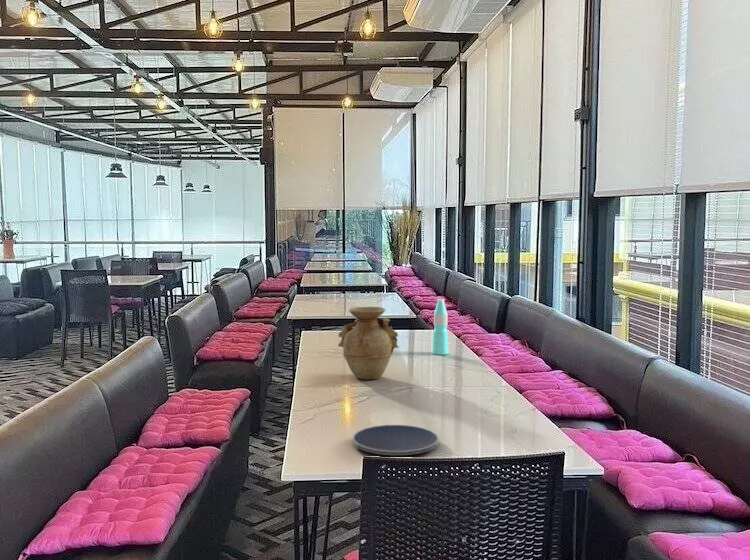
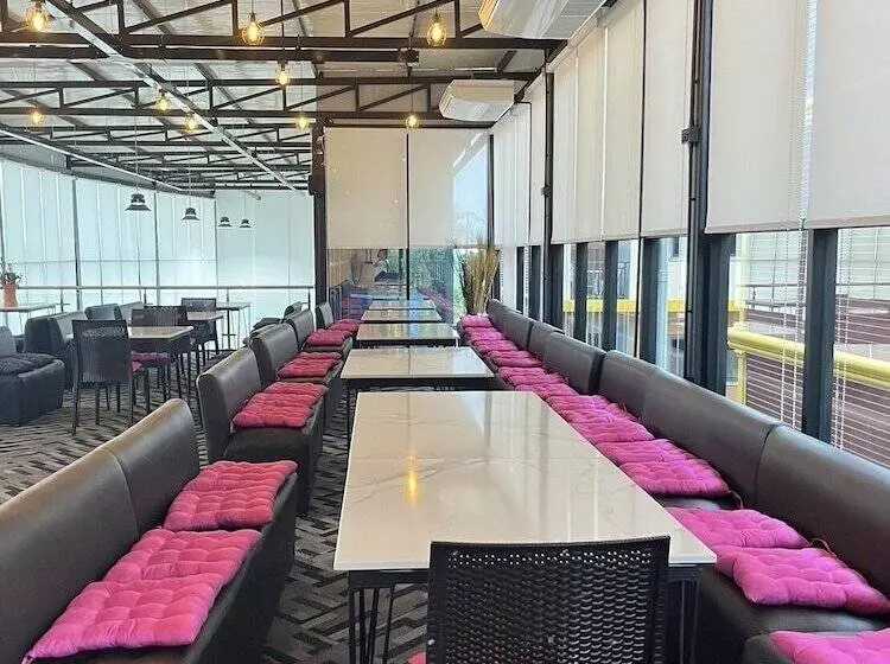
- vase [337,306,400,381]
- water bottle [431,298,450,356]
- plate [352,424,440,456]
